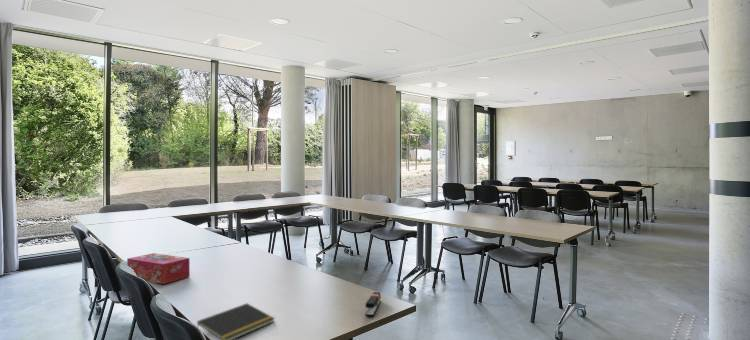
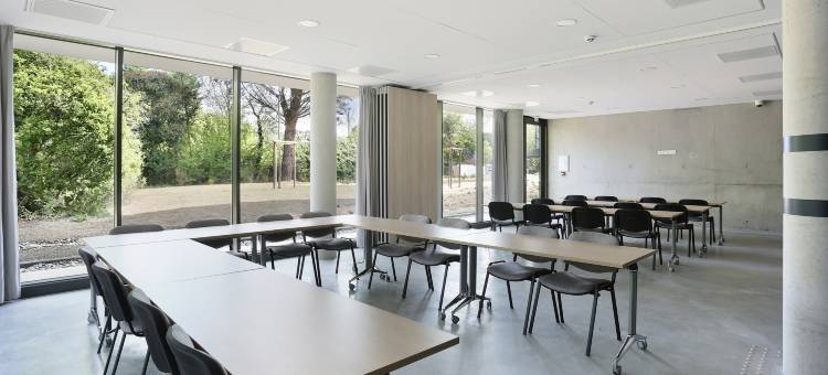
- tissue box [126,252,191,285]
- notepad [196,302,276,340]
- stapler [364,291,382,317]
